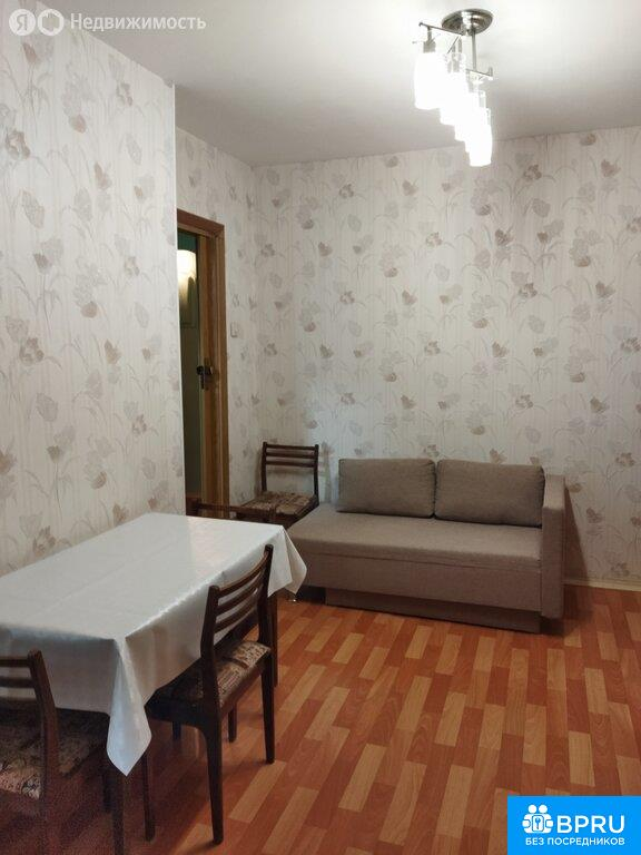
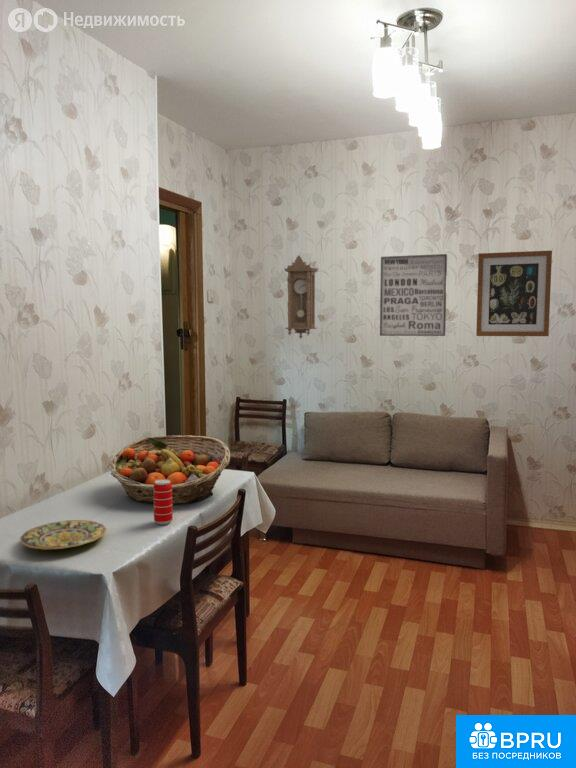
+ wall art [379,253,448,337]
+ plate [19,519,108,550]
+ fruit basket [109,434,231,505]
+ beverage can [153,479,174,525]
+ wall art [475,249,553,337]
+ pendulum clock [283,254,319,340]
